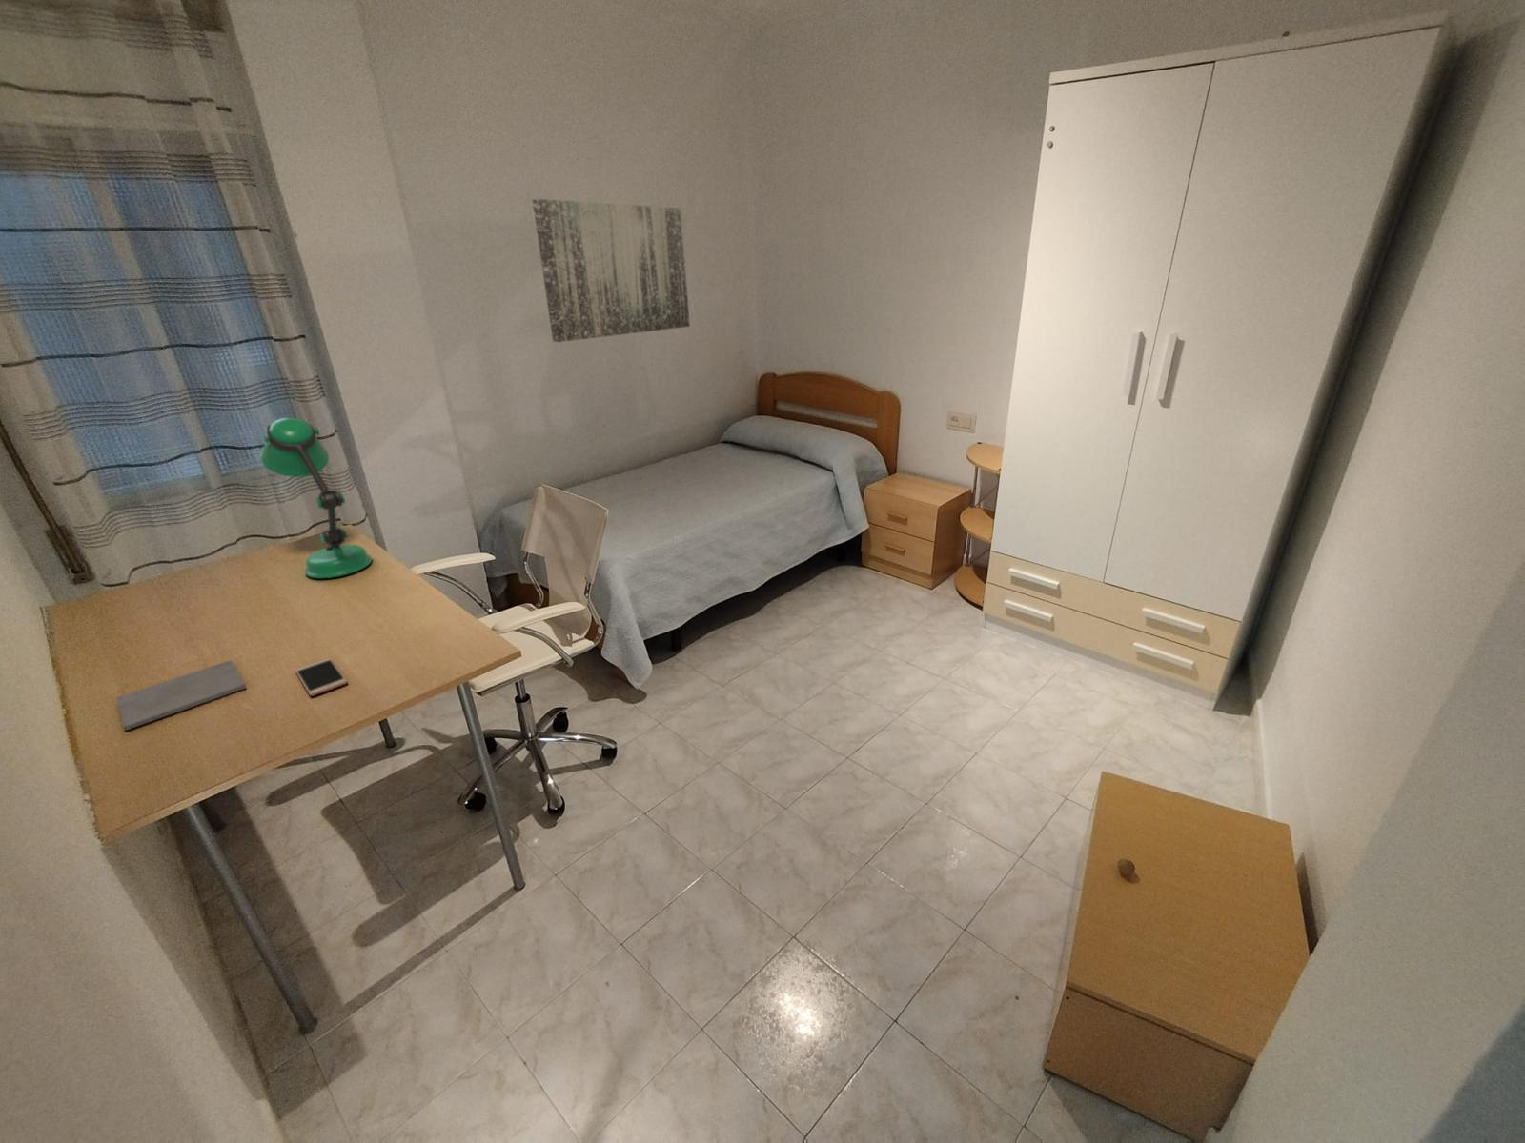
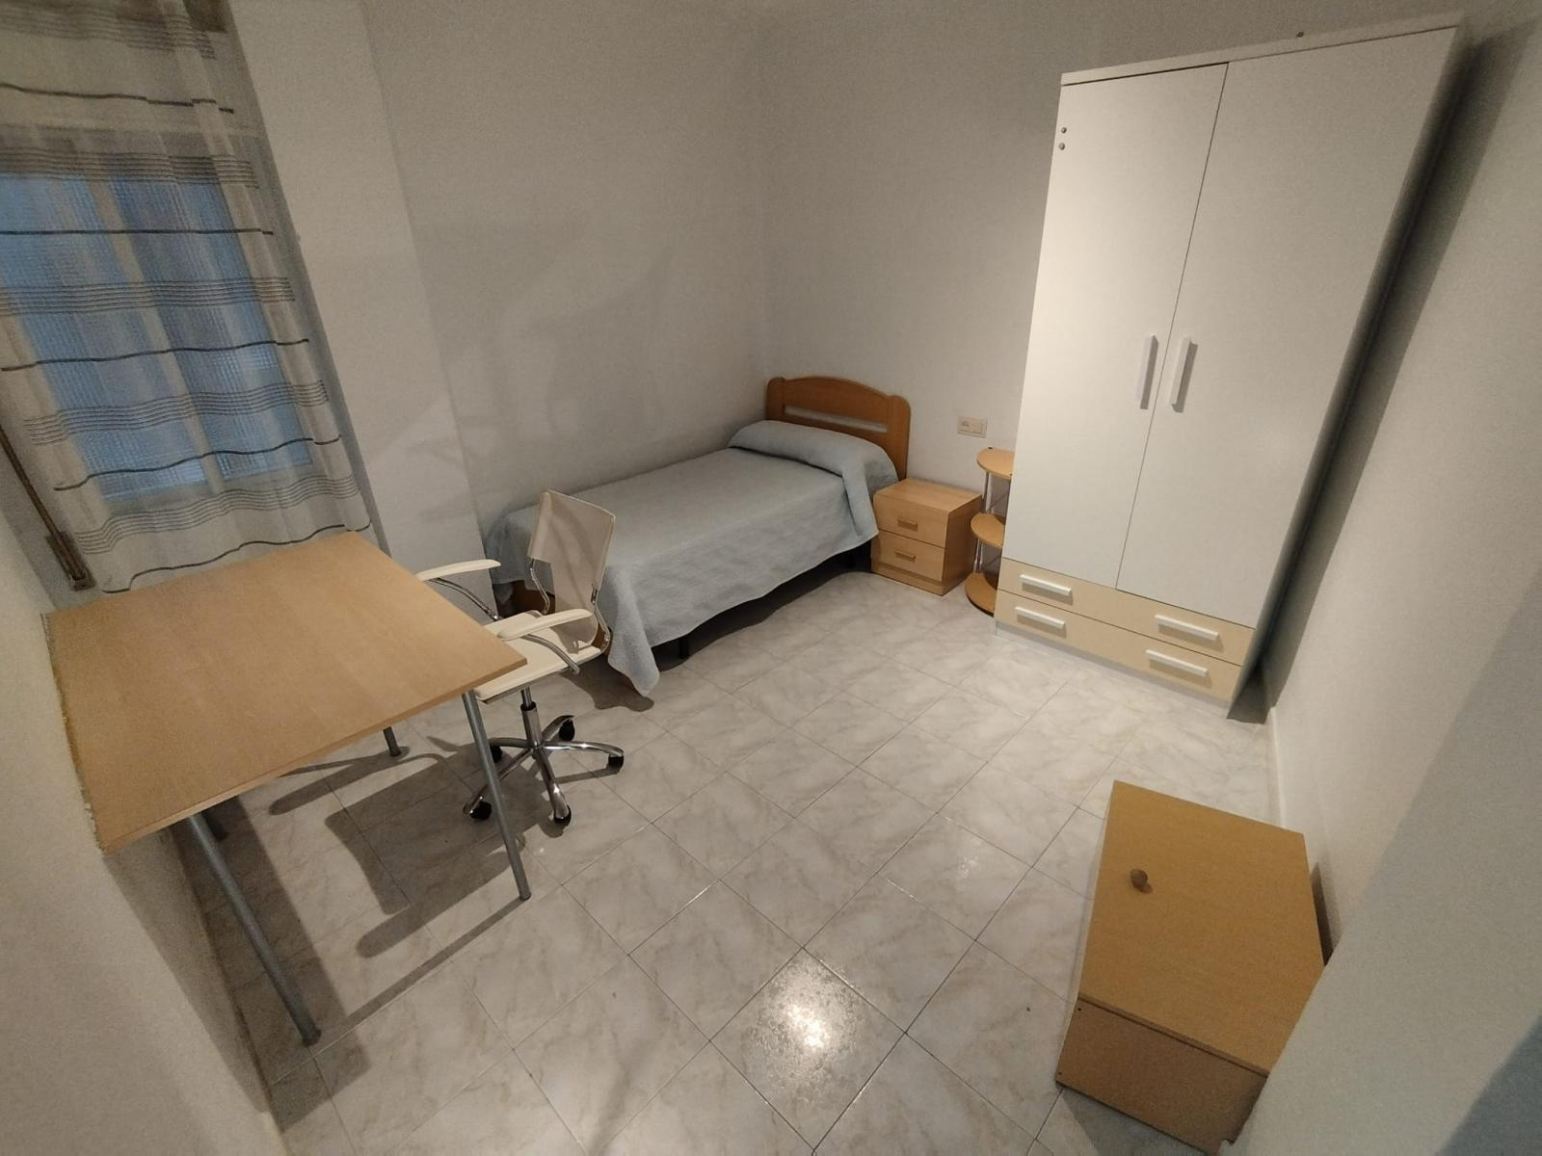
- smartphone [294,657,348,698]
- desk lamp [259,417,372,579]
- notepad [115,659,247,731]
- wall art [532,198,690,343]
